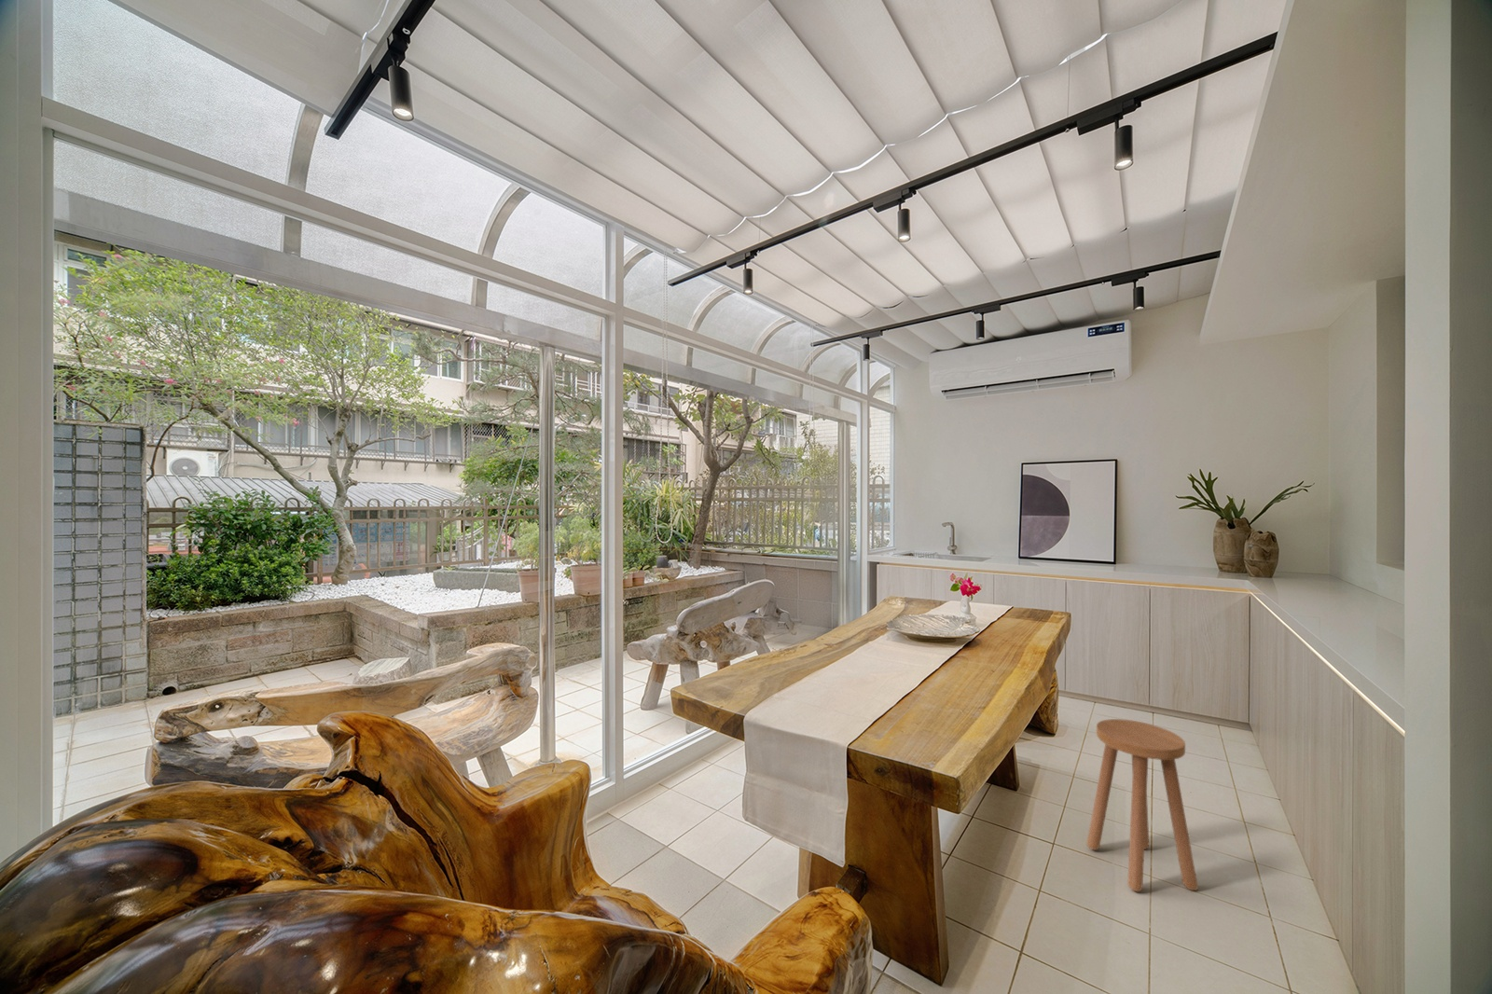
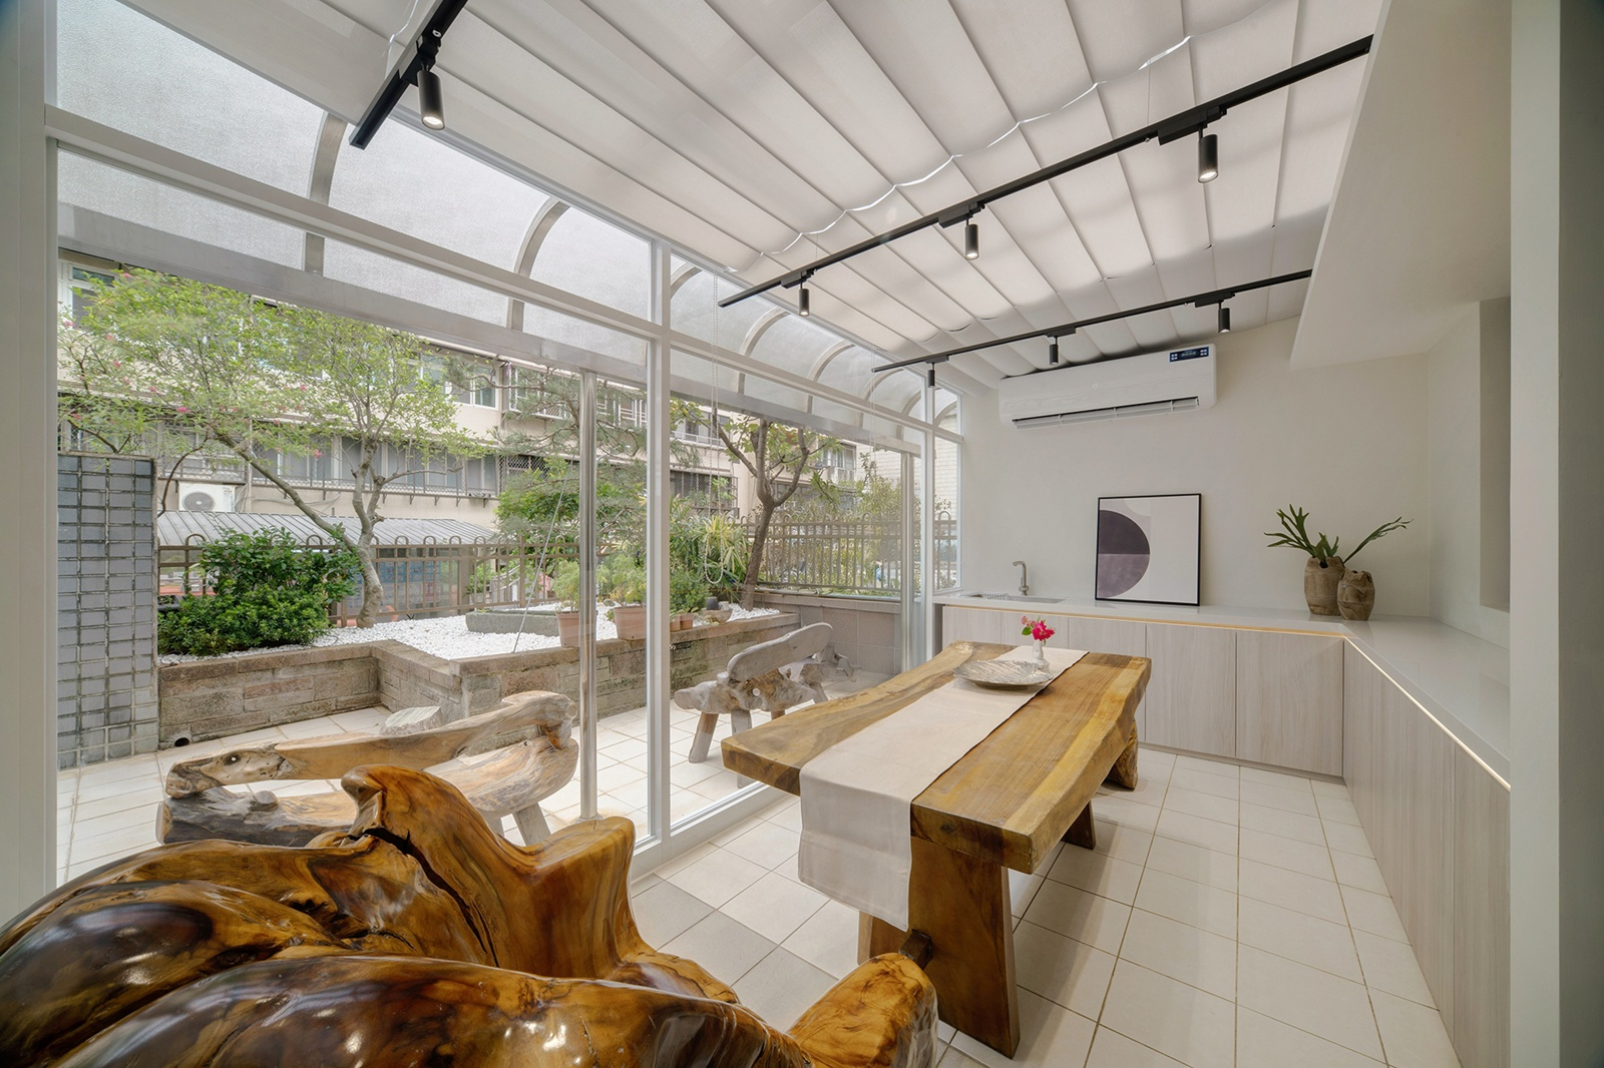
- stool [1085,718,1199,892]
